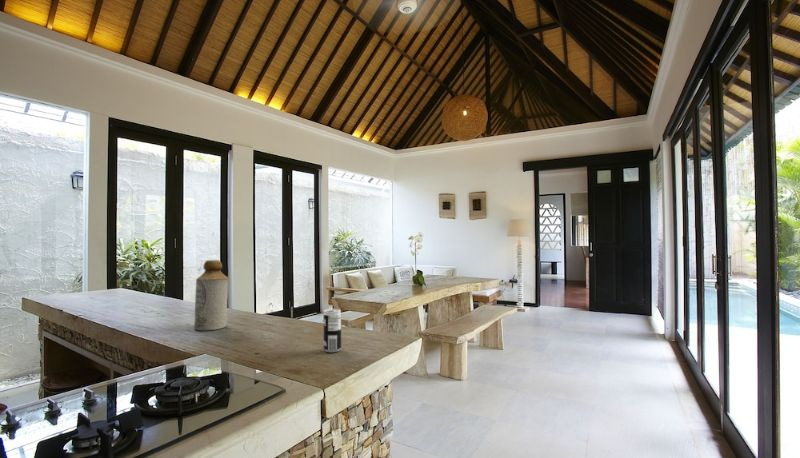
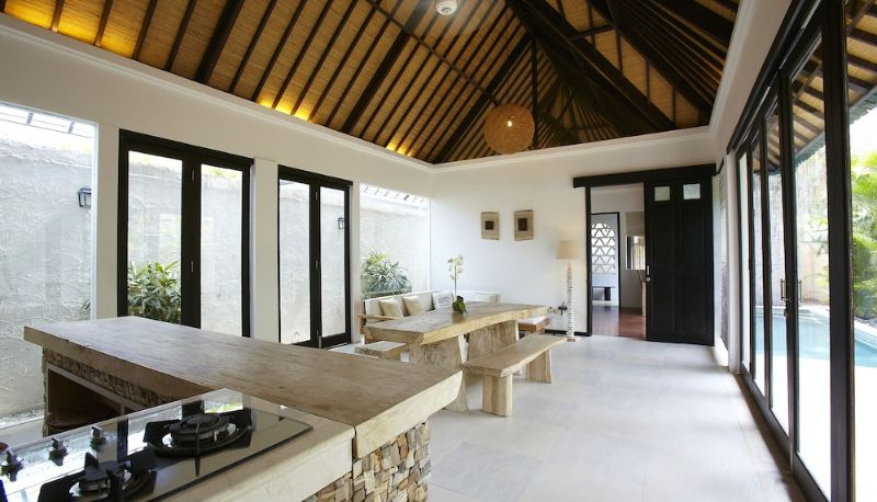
- beverage can [323,308,342,353]
- bottle [193,259,229,331]
